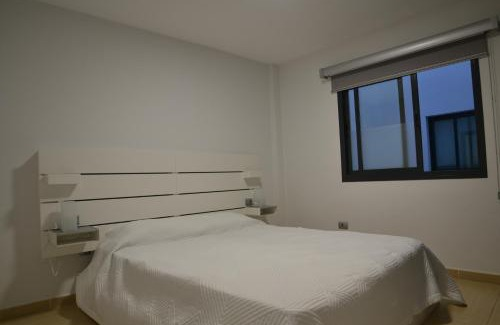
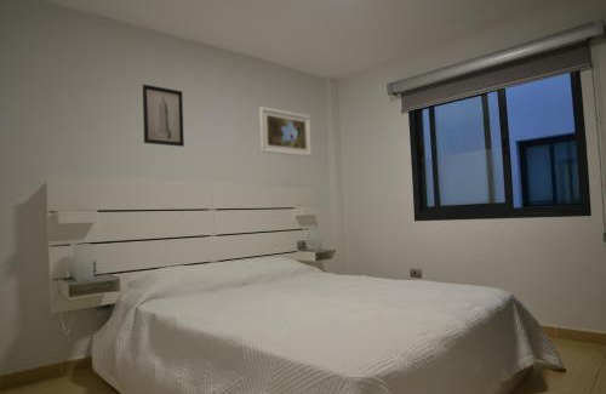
+ wall art [142,82,185,148]
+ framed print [258,105,313,158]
